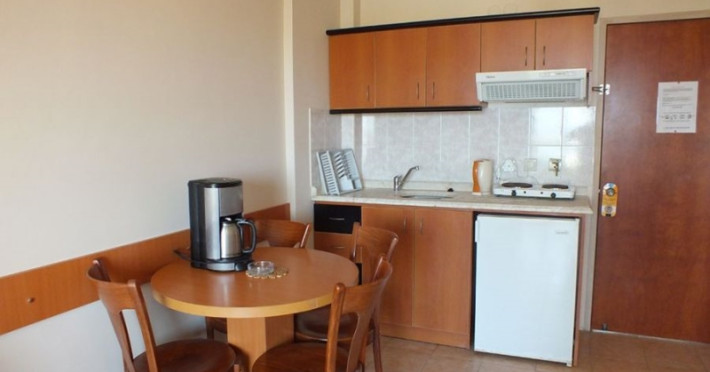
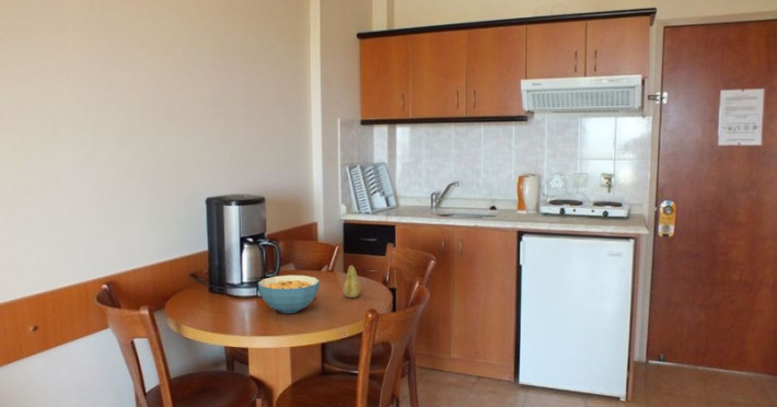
+ cereal bowl [257,275,321,314]
+ fruit [341,264,362,299]
